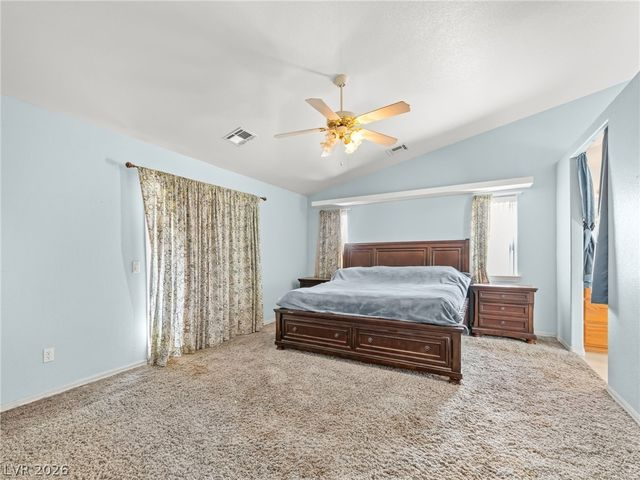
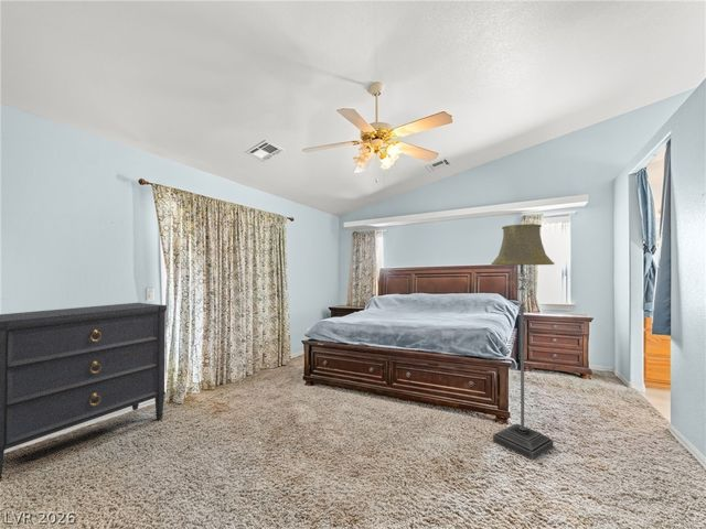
+ dresser [0,302,168,483]
+ floor lamp [491,223,555,461]
